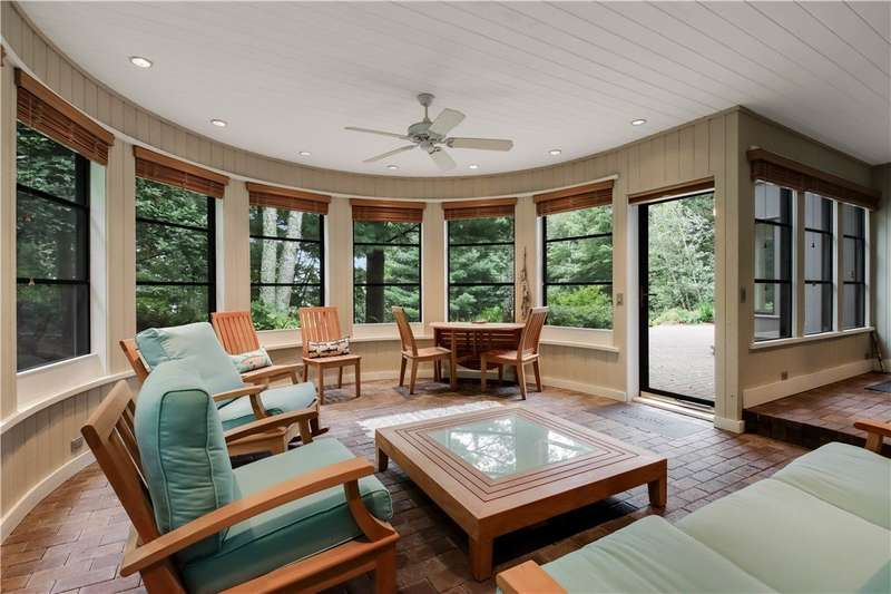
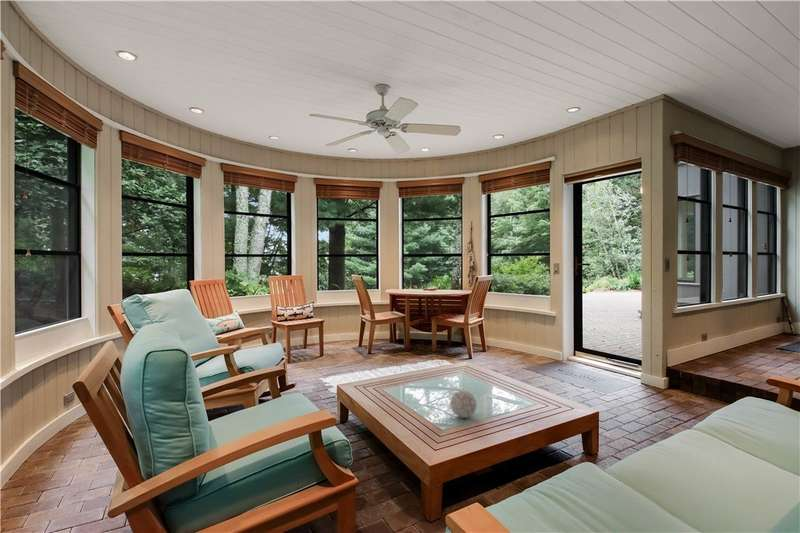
+ decorative ball [449,389,478,419]
